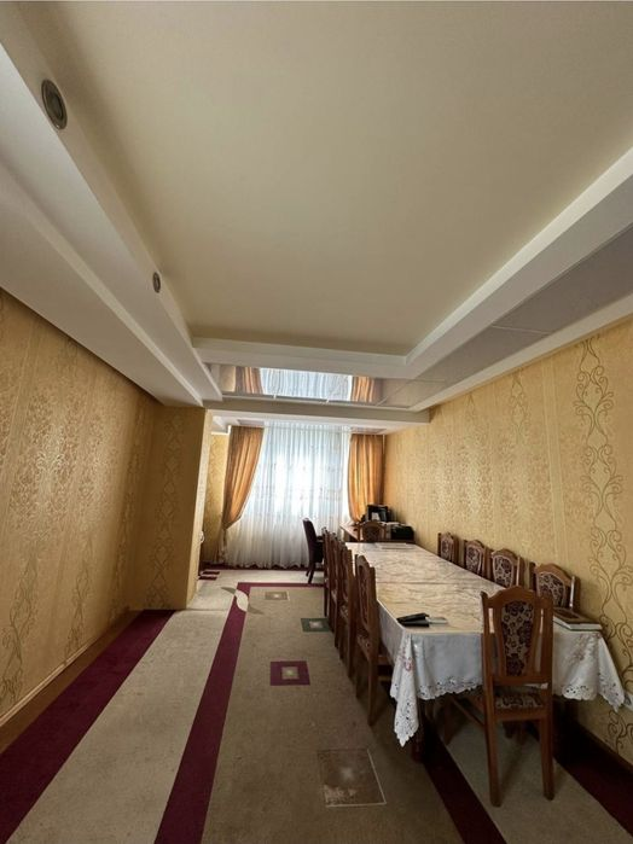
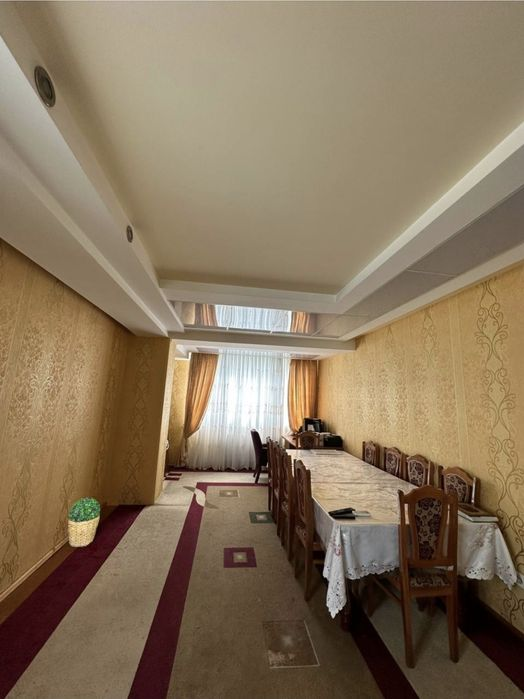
+ potted plant [67,497,101,548]
